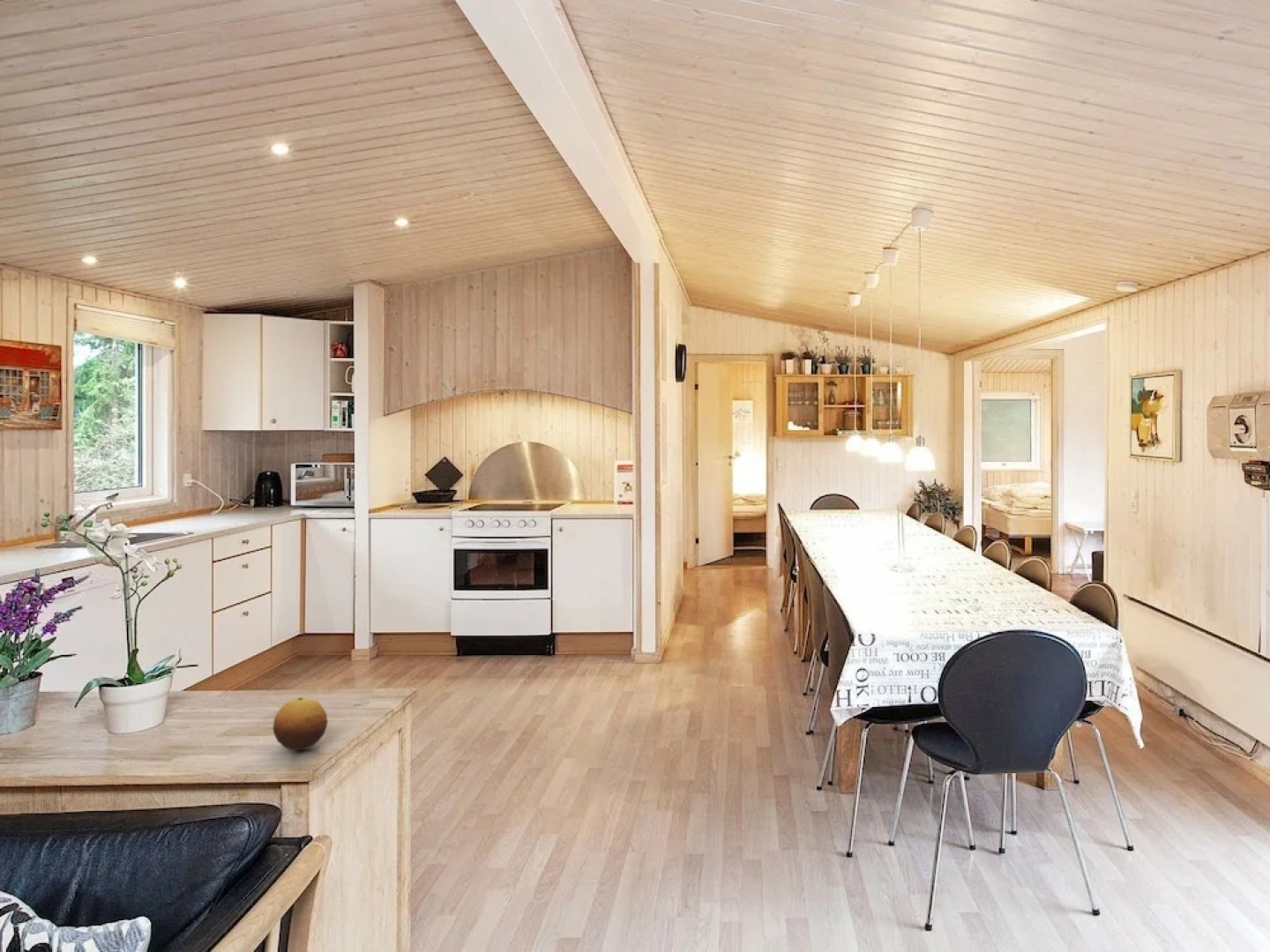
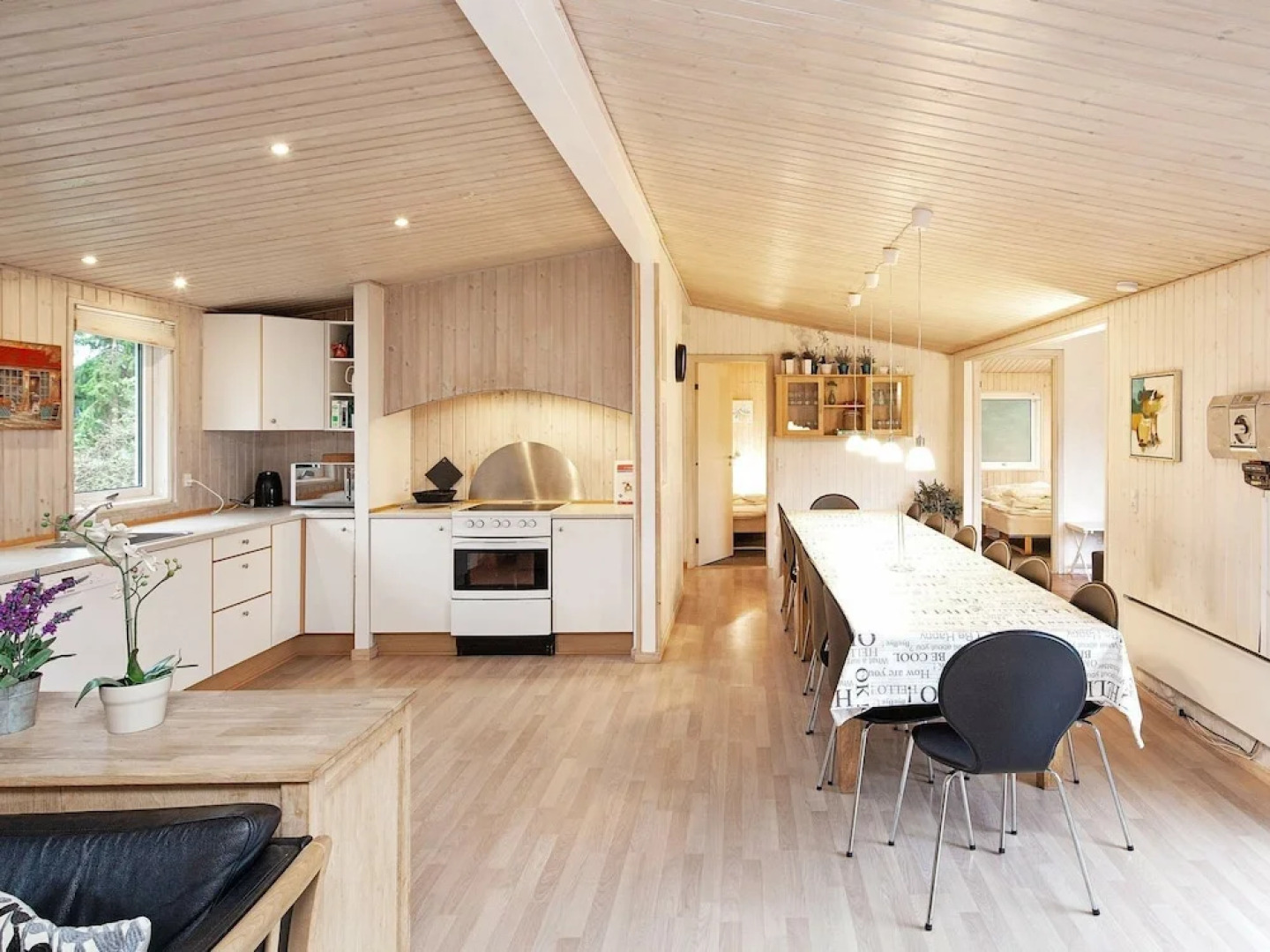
- fruit [273,696,329,751]
